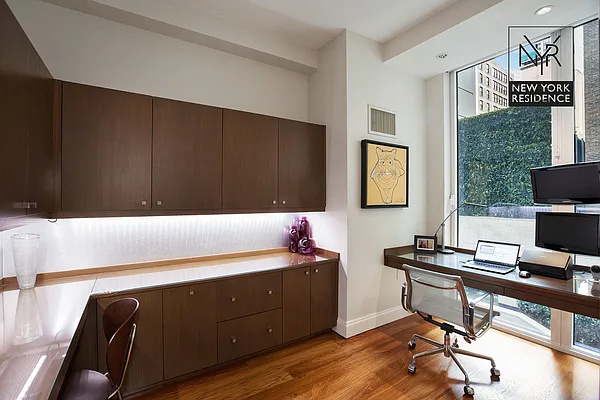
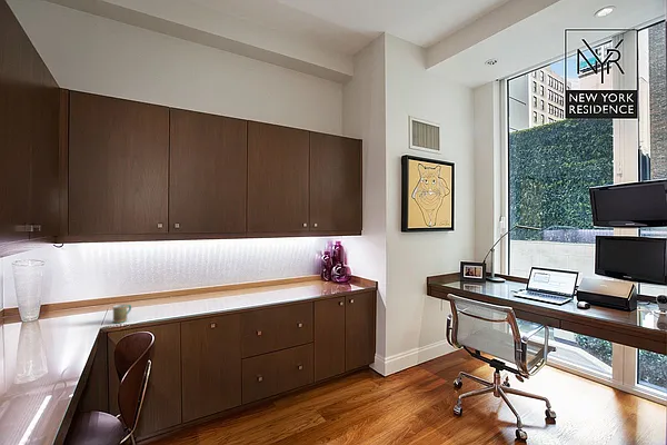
+ mug [112,304,132,324]
